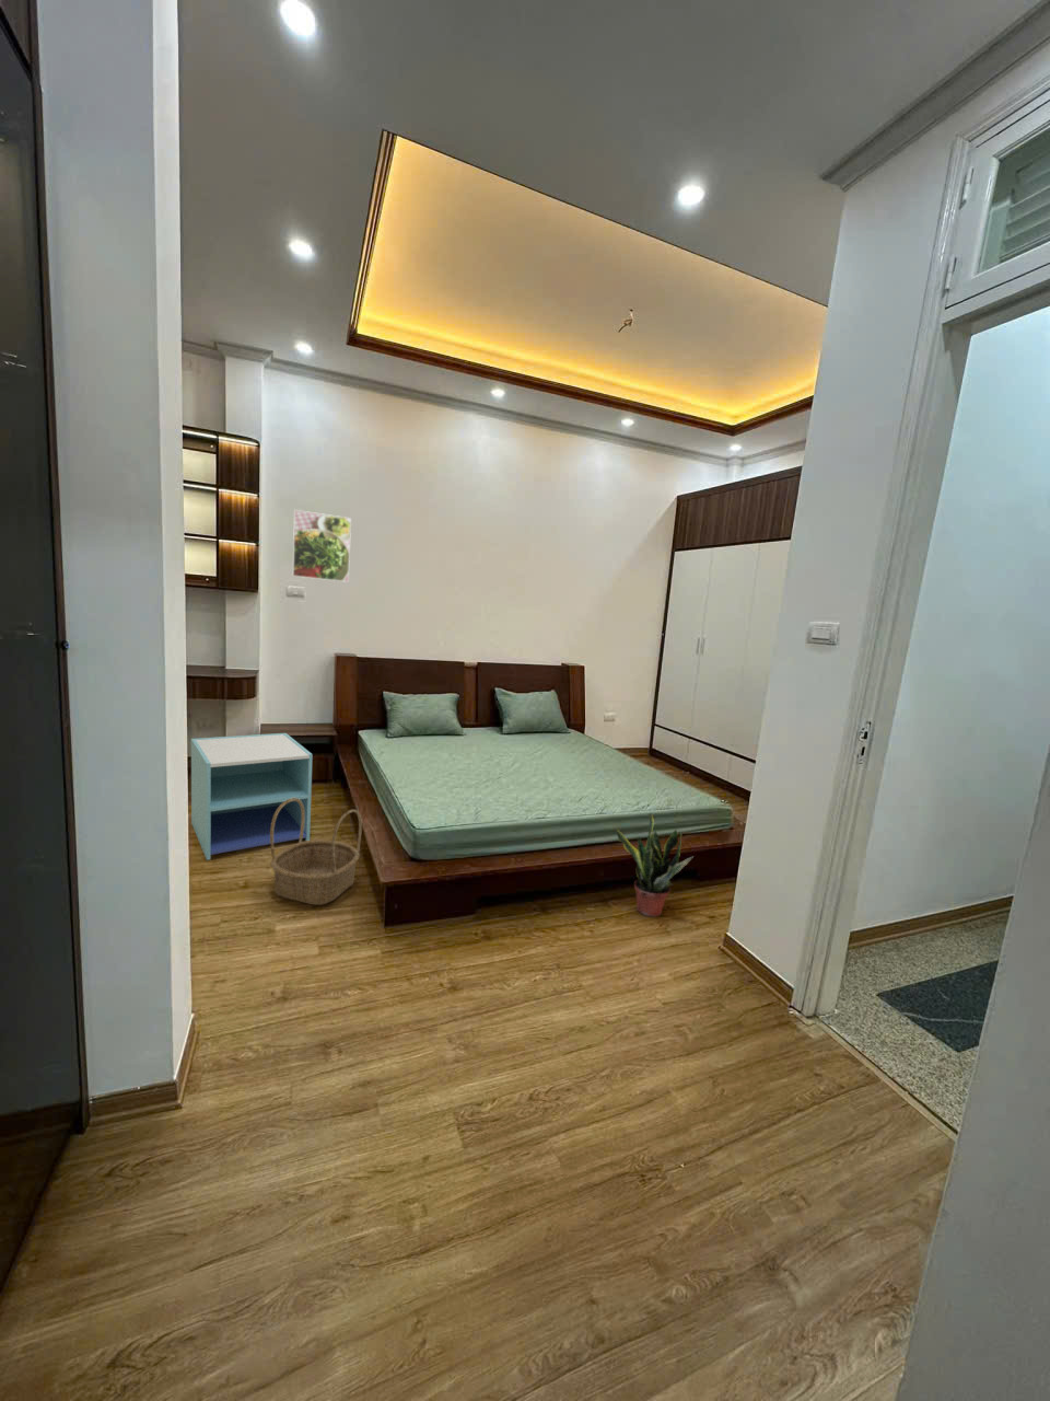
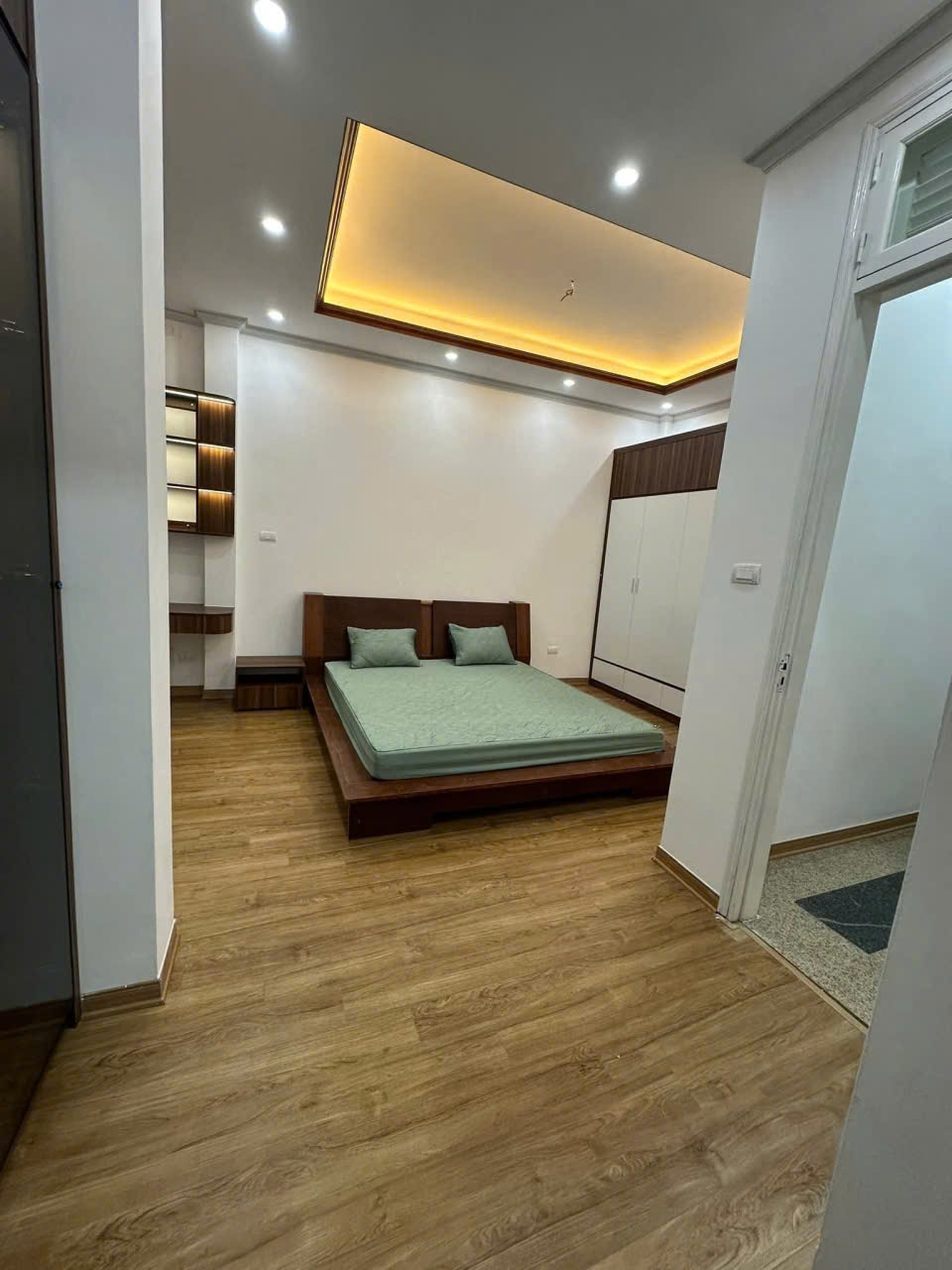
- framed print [292,509,352,584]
- nightstand [191,732,314,862]
- basket [269,798,363,907]
- potted plant [615,811,694,917]
